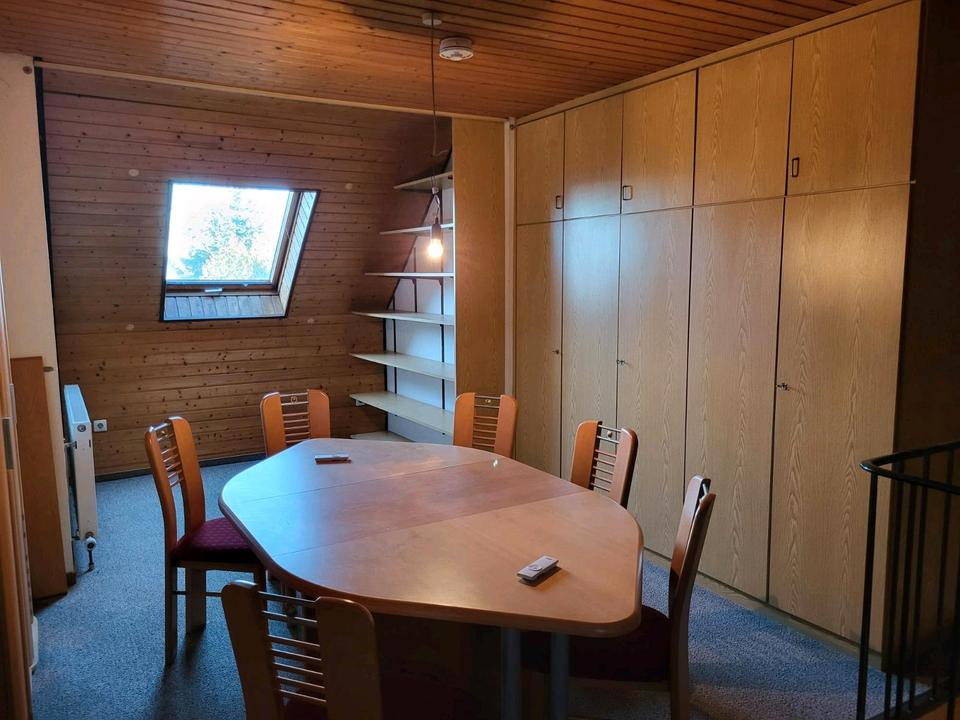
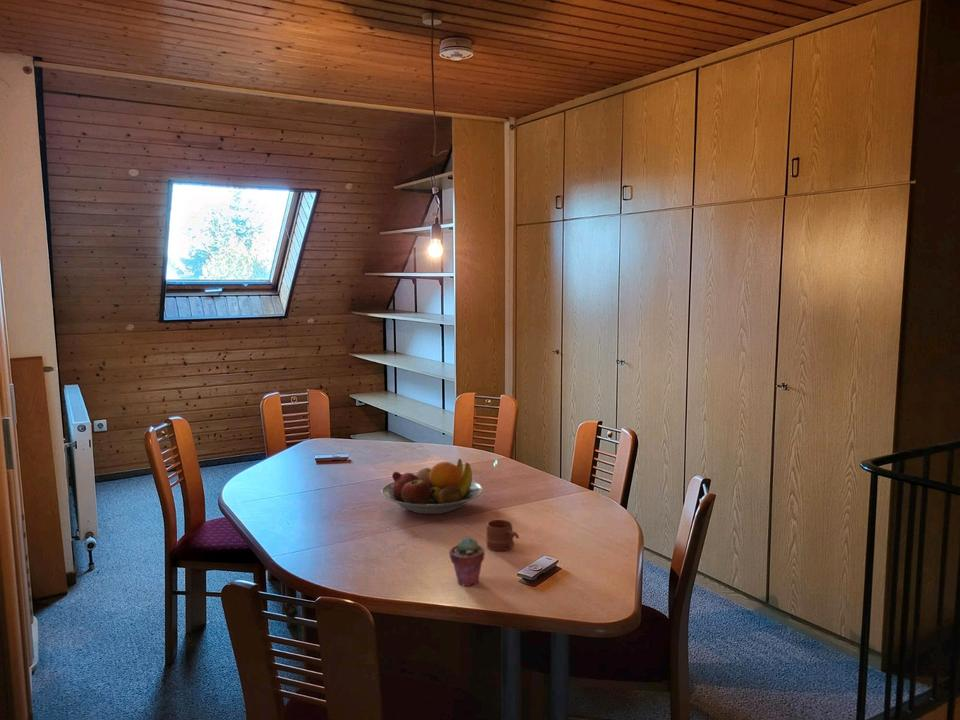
+ potted succulent [448,536,486,587]
+ mug [485,519,520,552]
+ fruit bowl [380,458,484,515]
